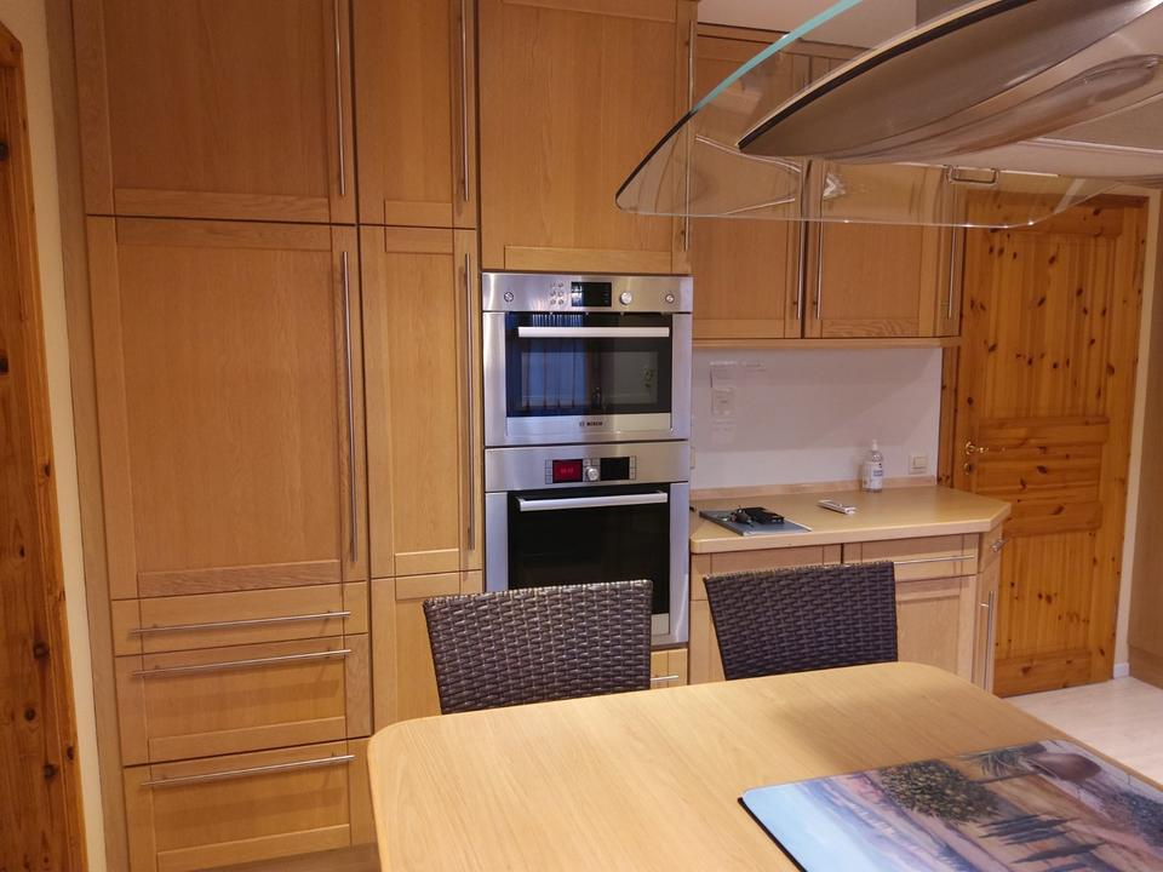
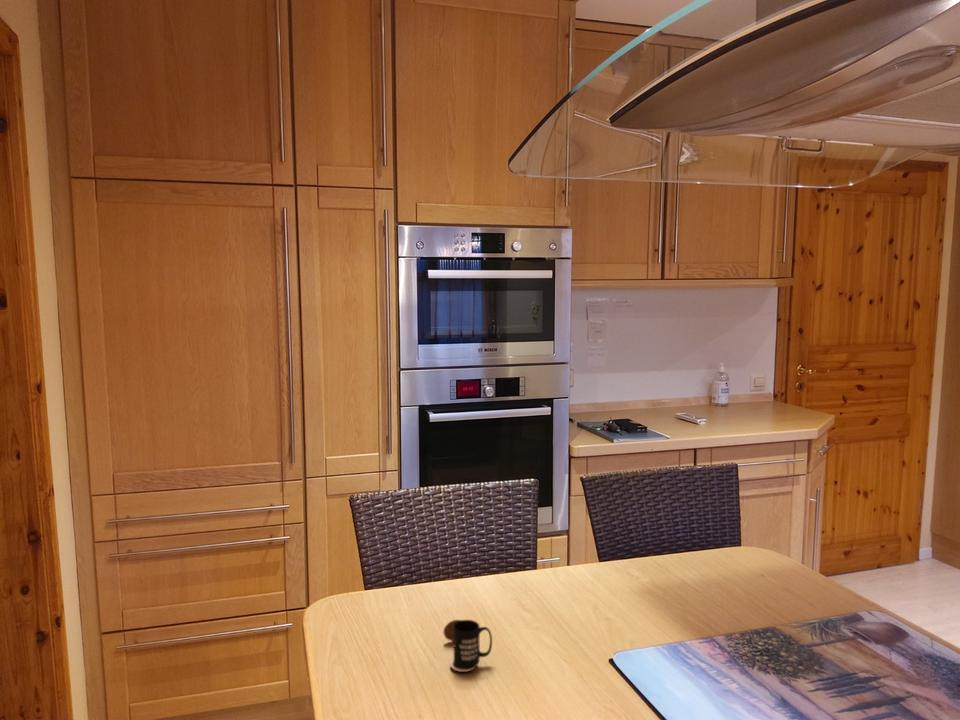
+ mug [443,619,493,673]
